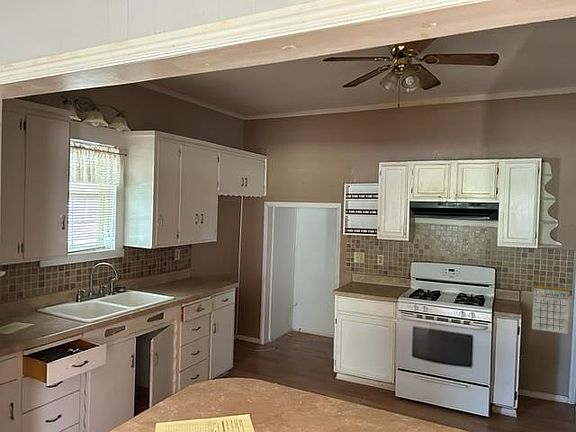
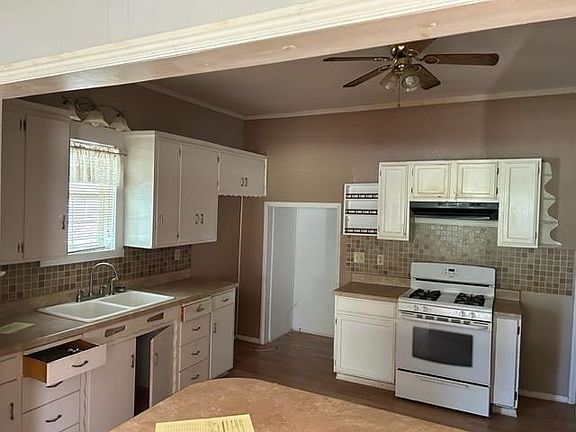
- calendar [531,277,571,335]
